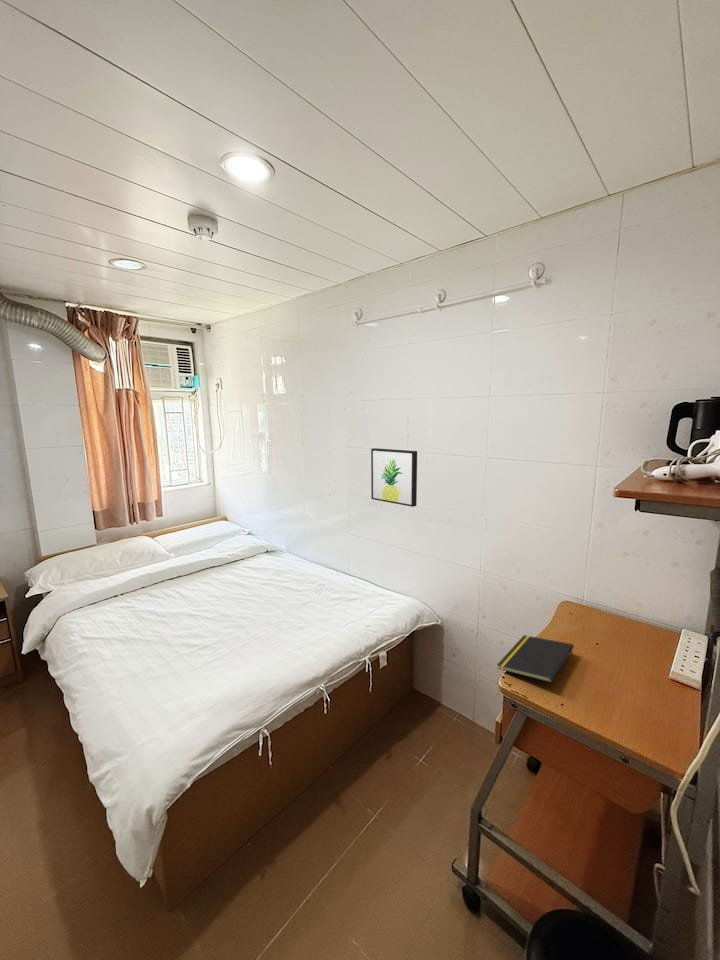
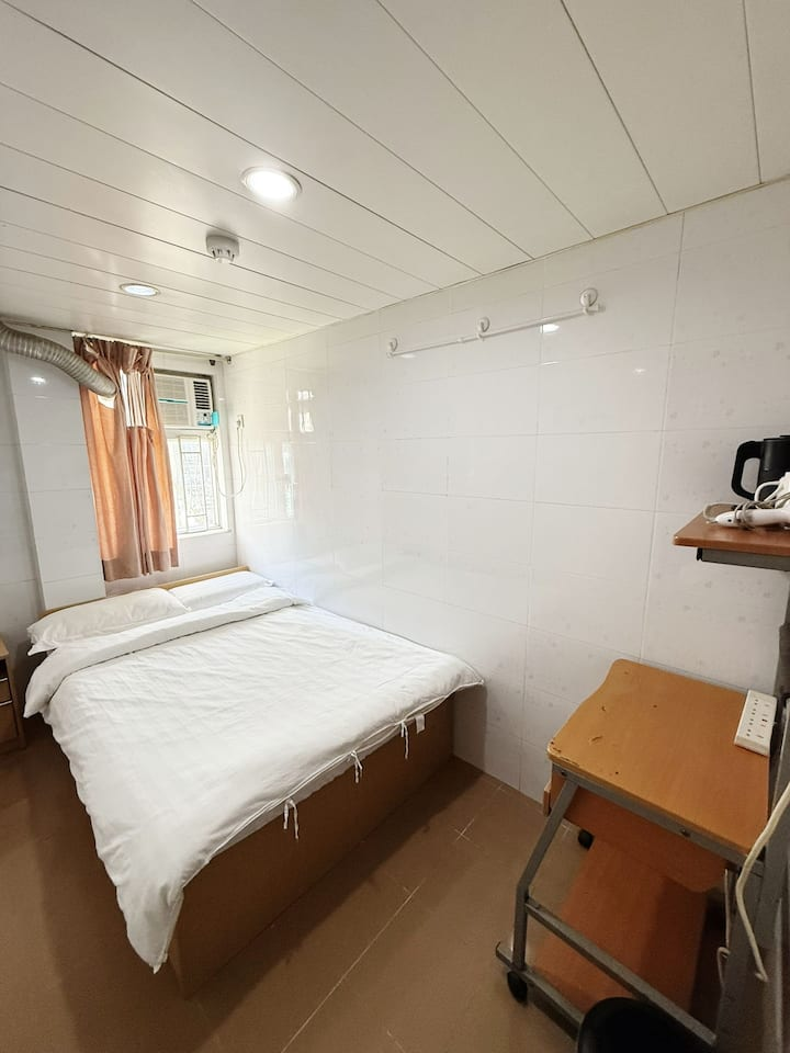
- wall art [370,447,418,508]
- notepad [496,634,575,684]
